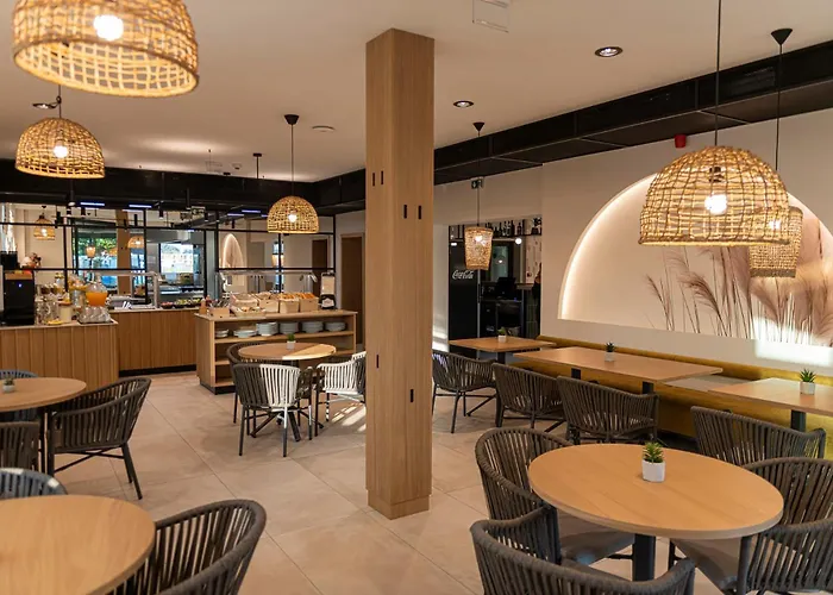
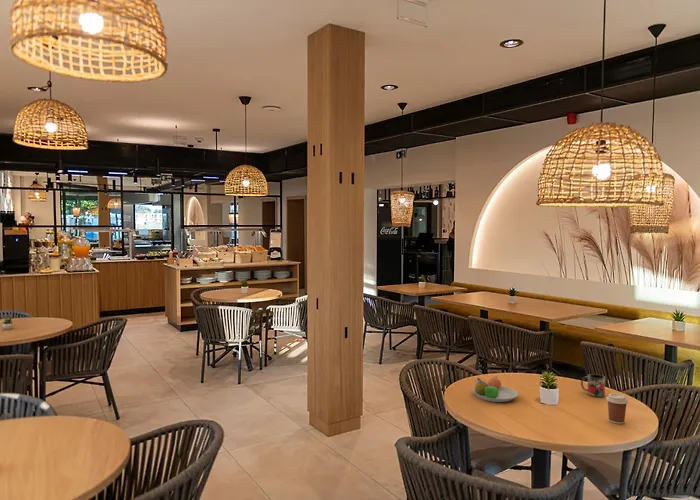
+ coffee cup [605,392,629,425]
+ mug [580,373,606,398]
+ fruit bowl [472,376,519,403]
